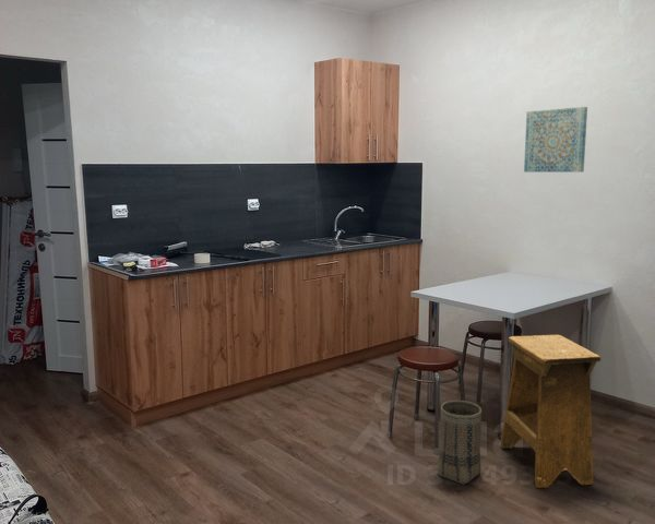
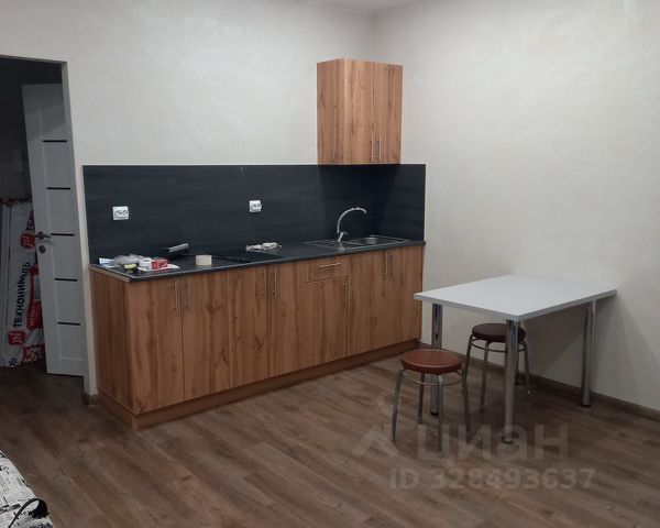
- basket [437,400,483,486]
- stool [500,334,602,489]
- wall art [523,106,588,174]
